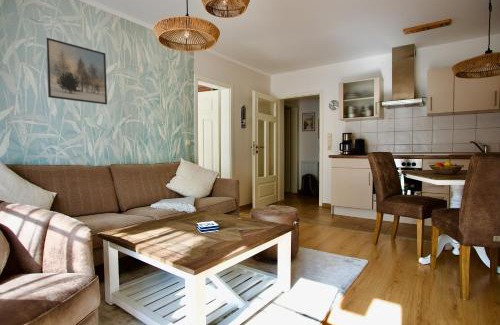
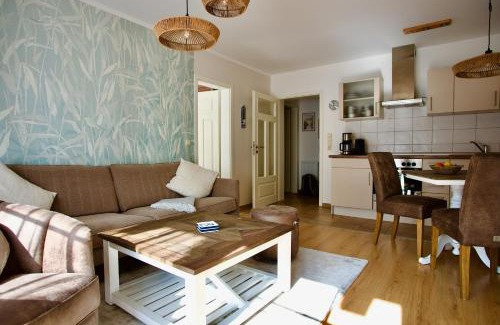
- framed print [45,37,108,105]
